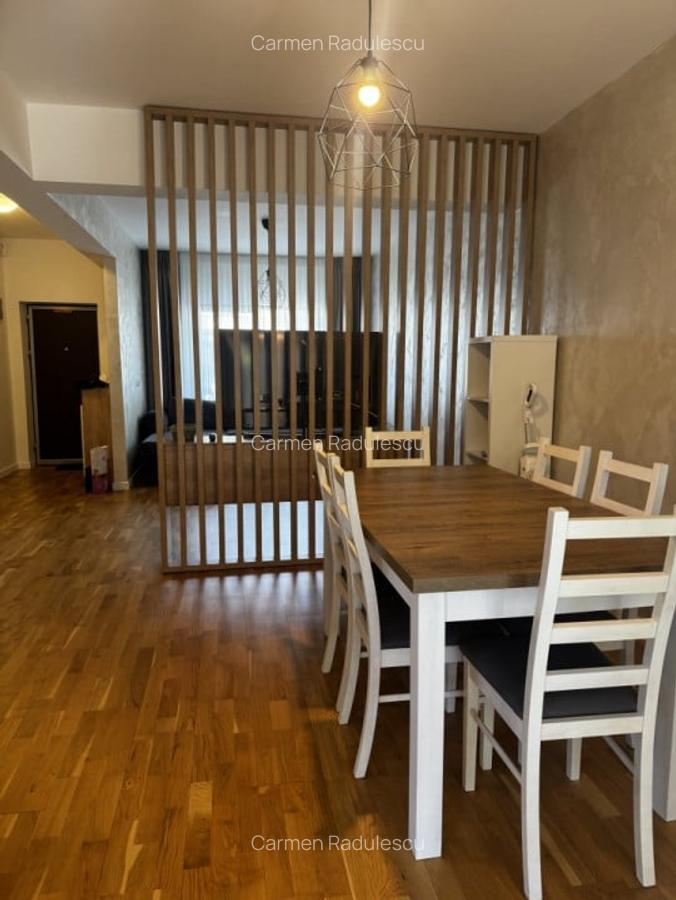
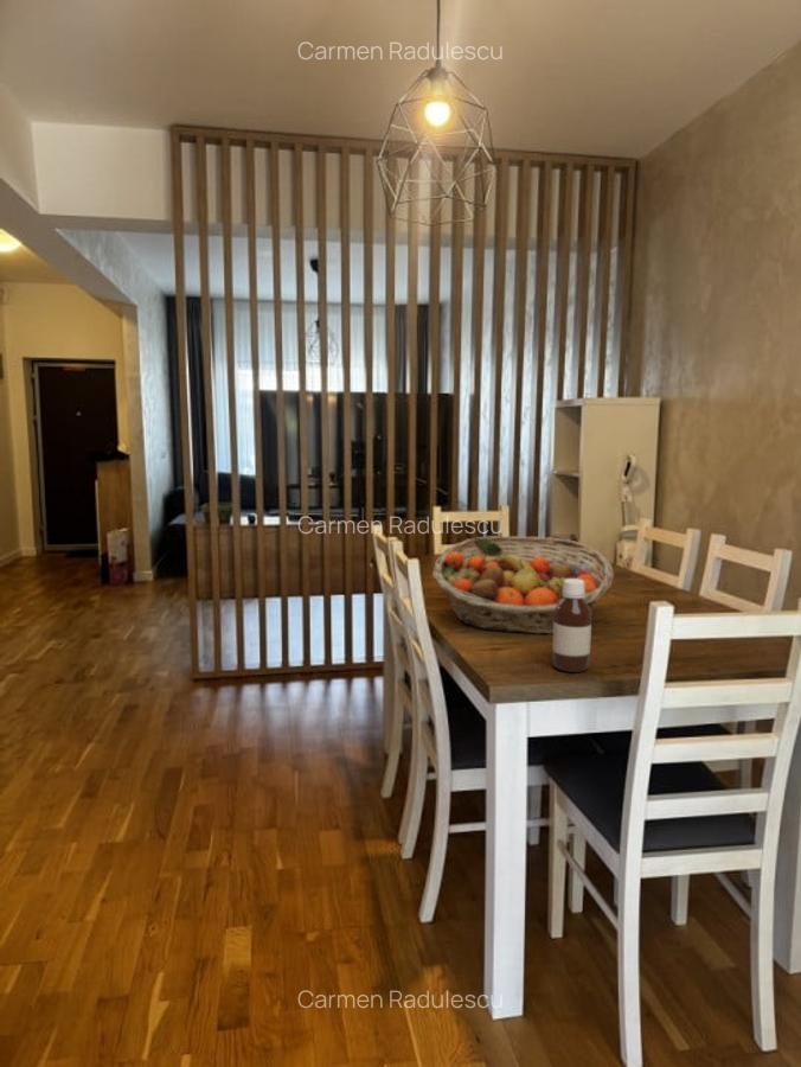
+ bottle [551,579,592,673]
+ fruit basket [431,535,615,635]
